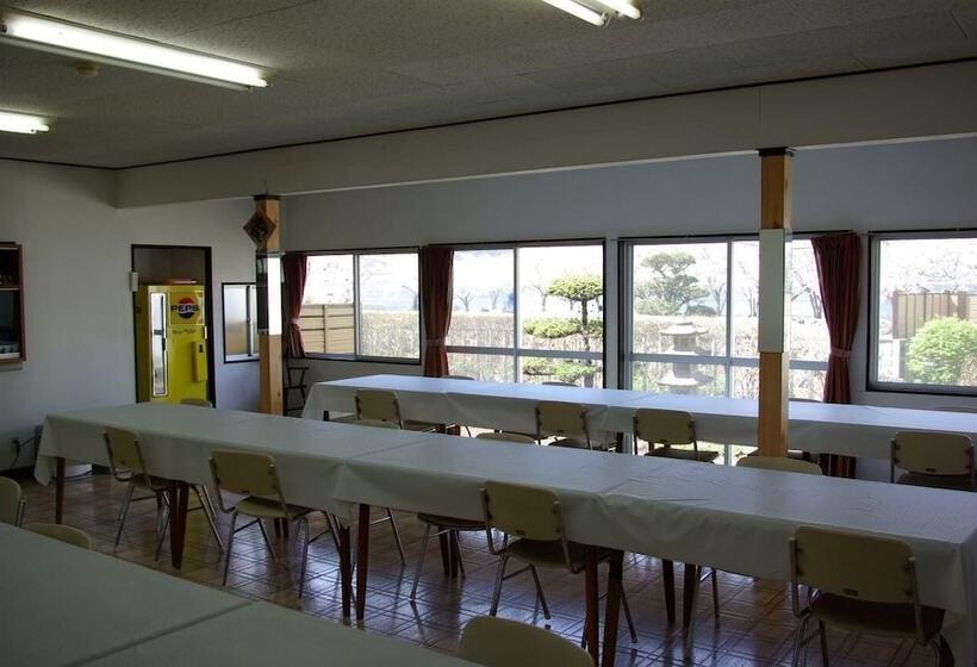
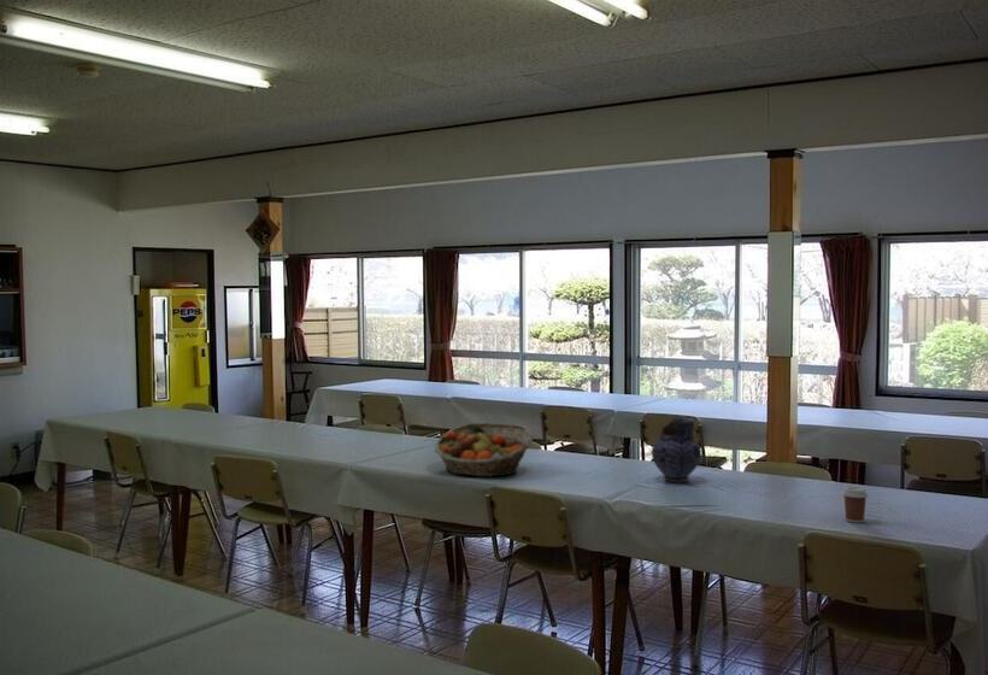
+ fruit basket [433,422,535,477]
+ pottery [651,416,702,483]
+ coffee cup [841,486,869,523]
